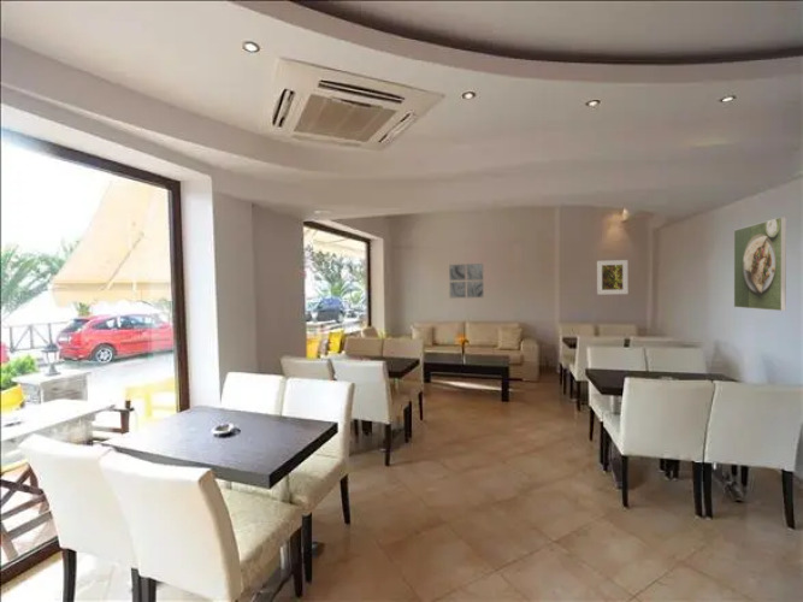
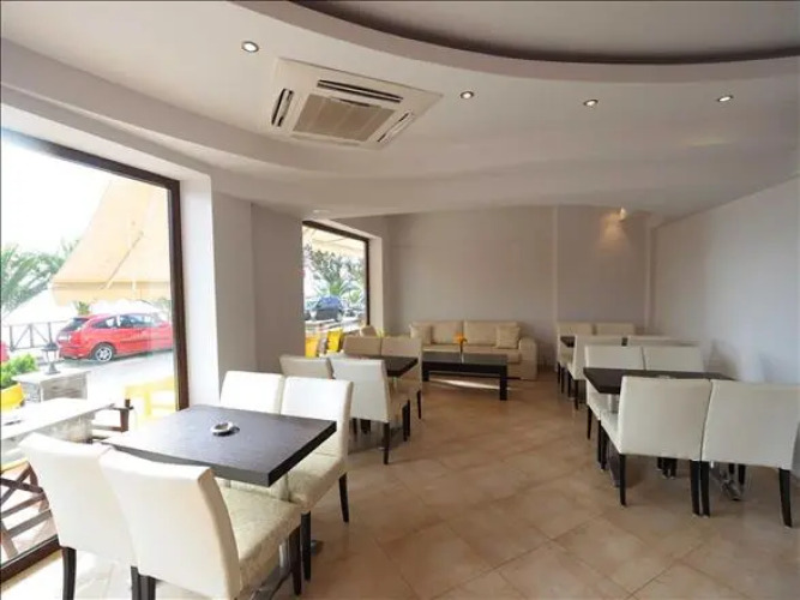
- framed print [596,259,630,296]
- wall art [448,262,485,300]
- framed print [733,216,787,312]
